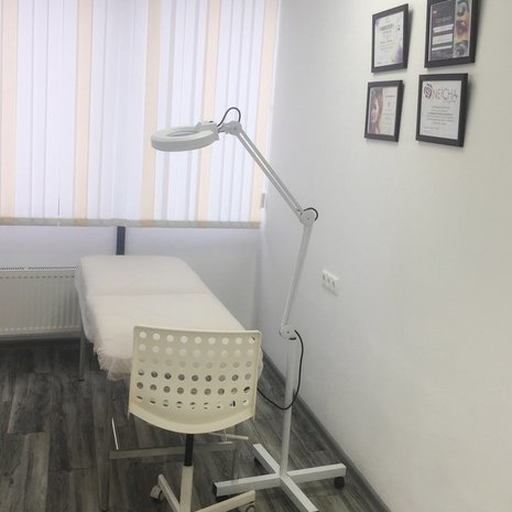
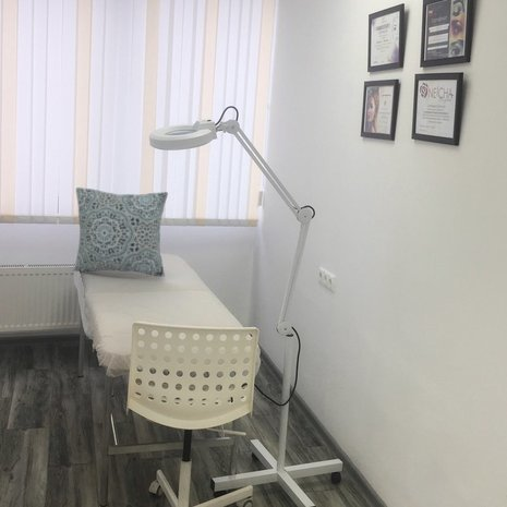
+ pillow [73,186,169,278]
